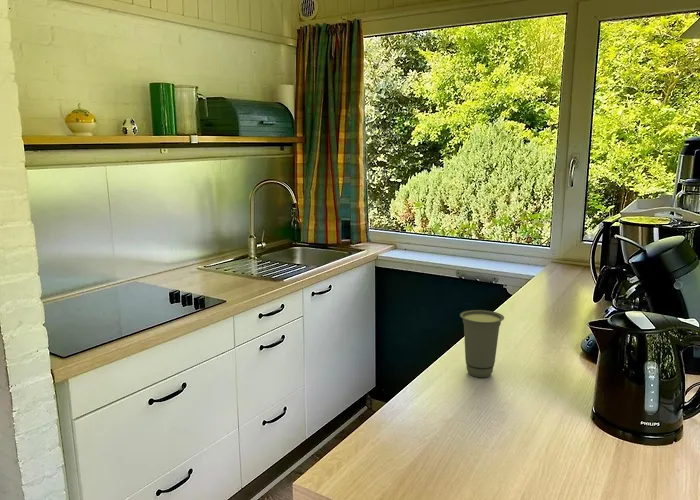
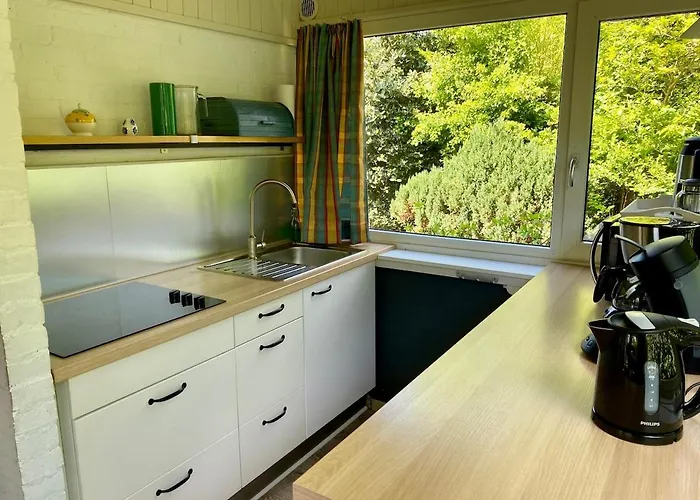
- cup [459,309,505,378]
